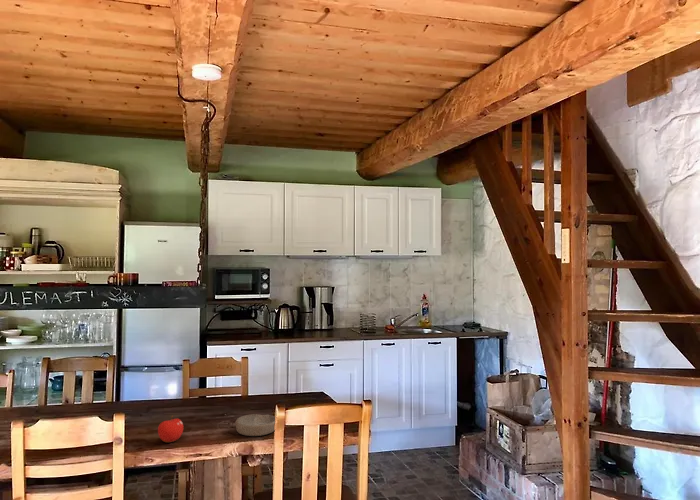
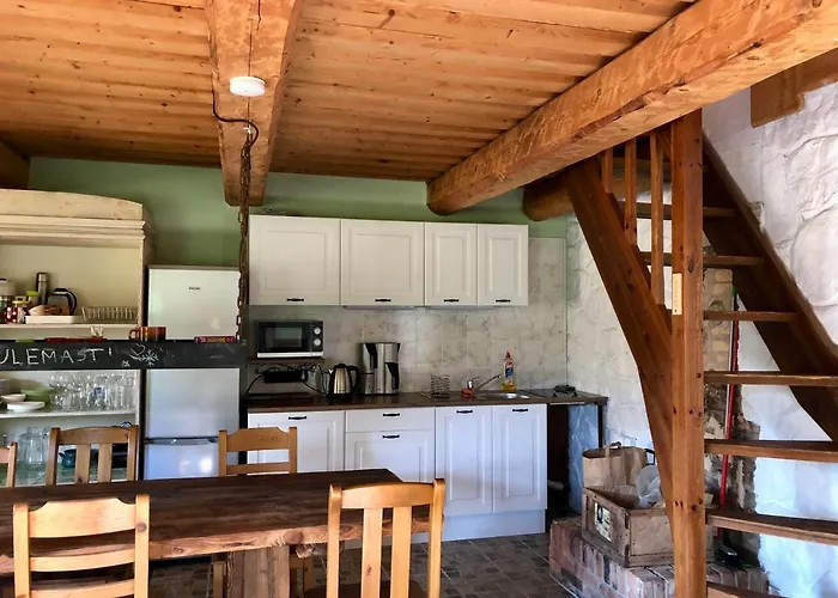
- fruit [157,415,184,443]
- bowl [235,413,276,437]
